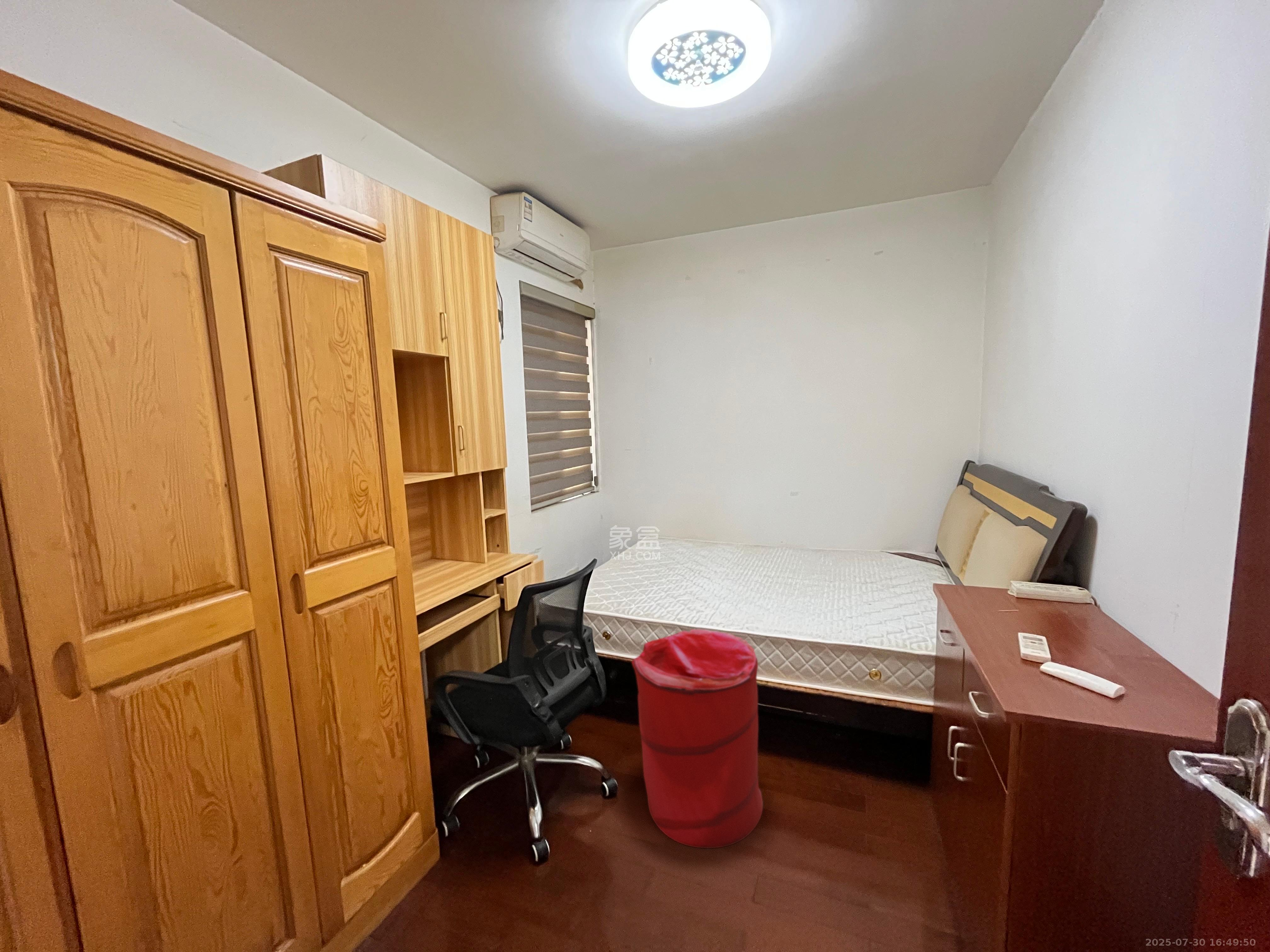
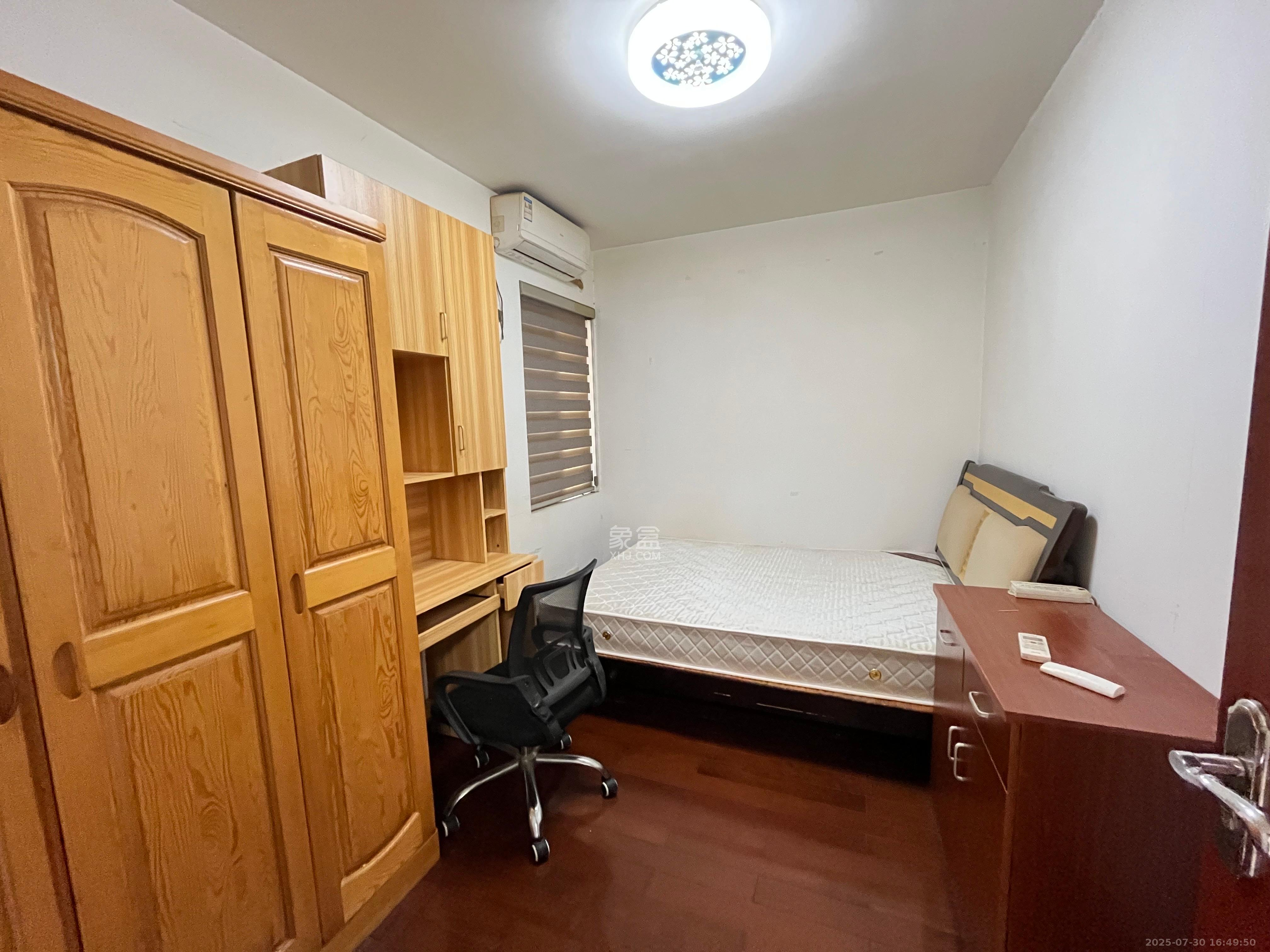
- laundry hamper [631,629,763,849]
